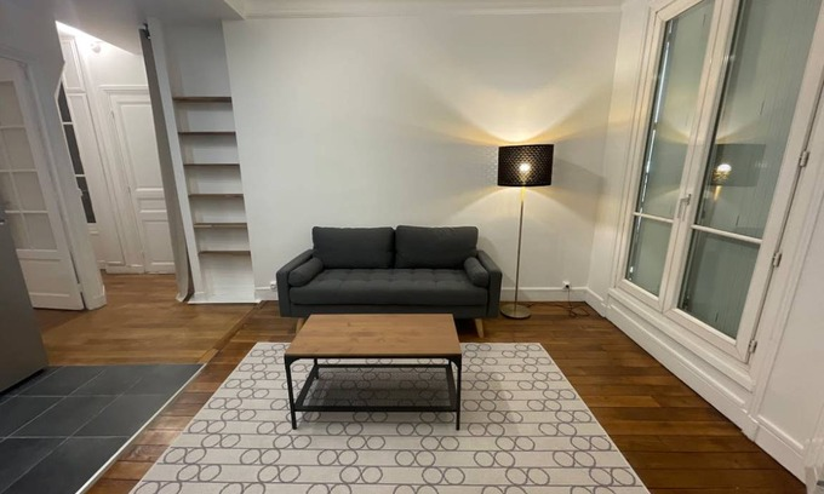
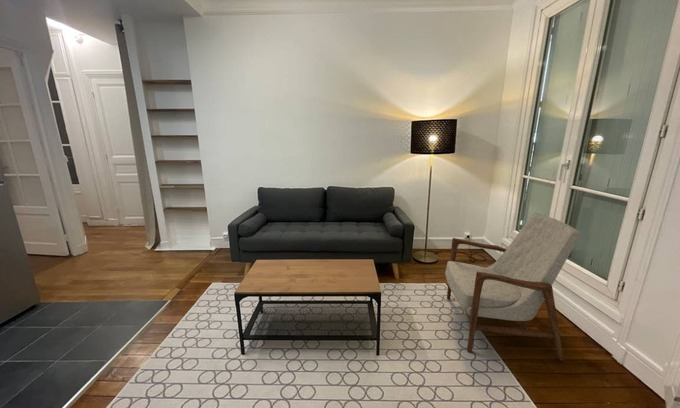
+ armchair [444,212,582,362]
